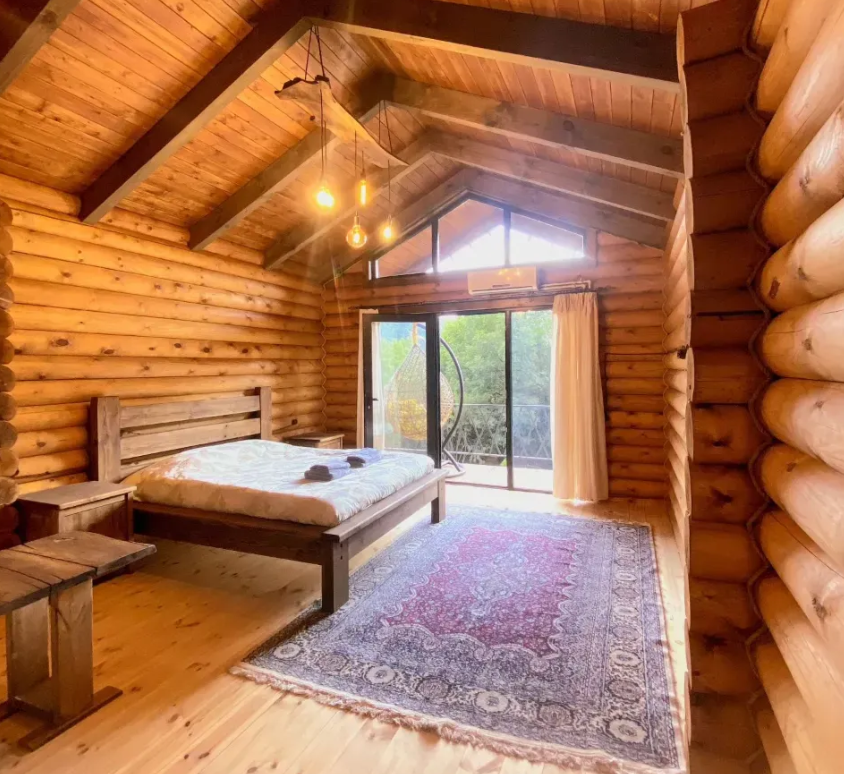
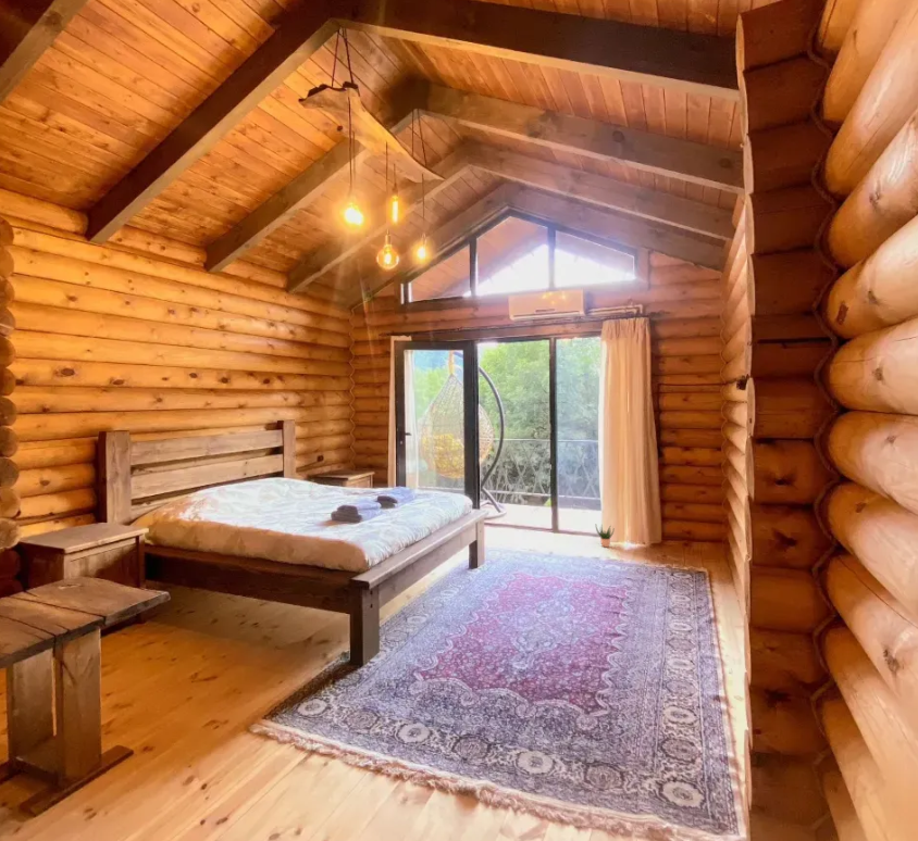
+ potted plant [595,524,615,549]
